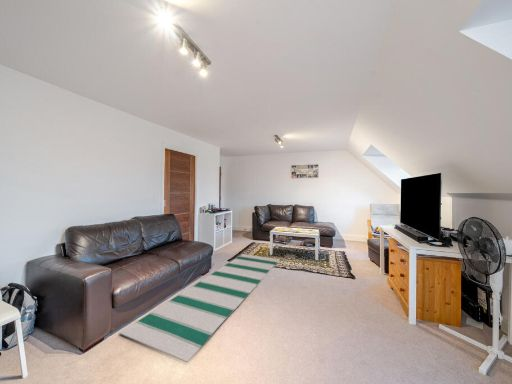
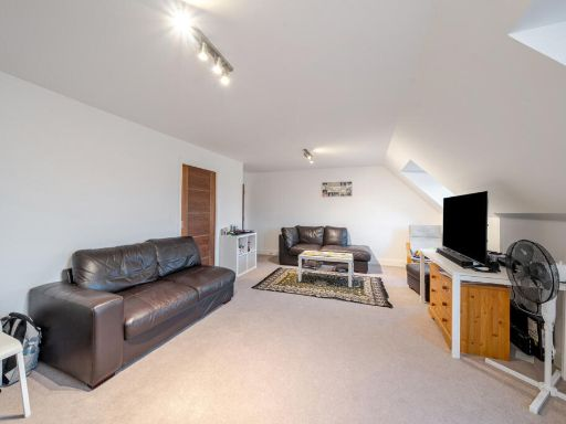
- rug [119,253,281,363]
